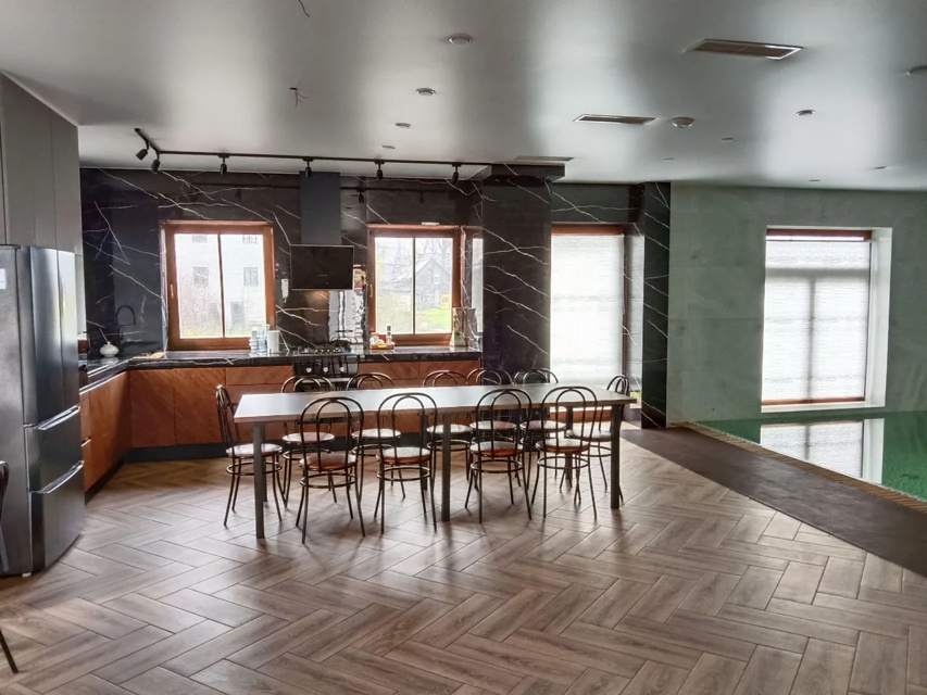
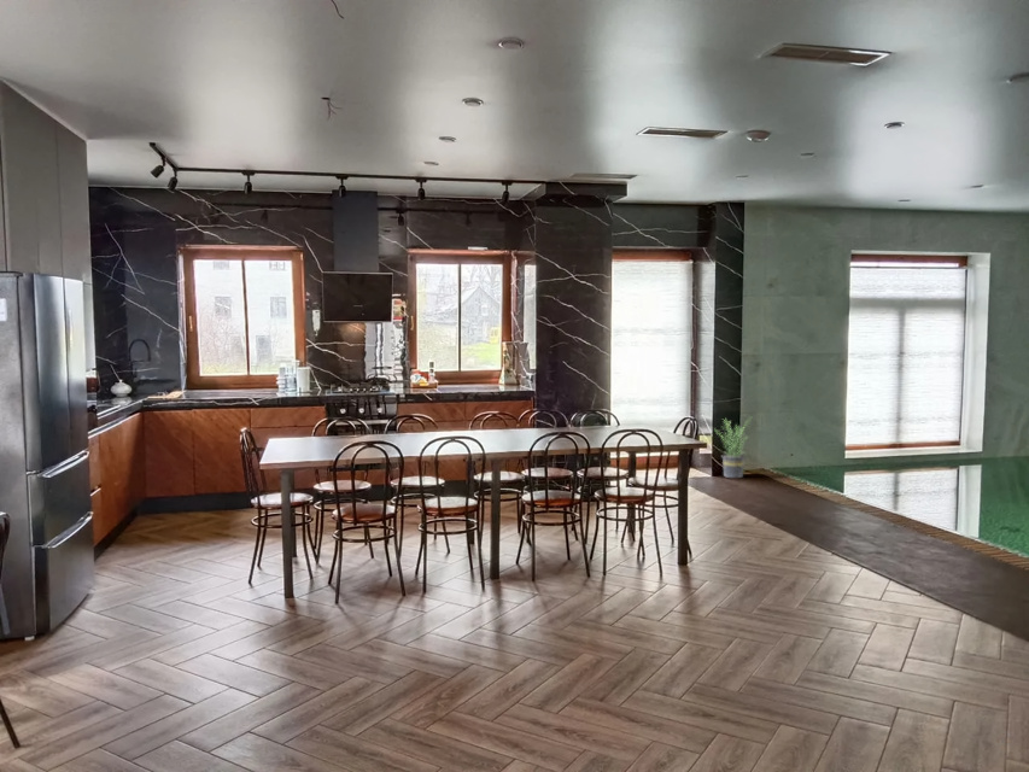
+ potted plant [712,416,753,479]
